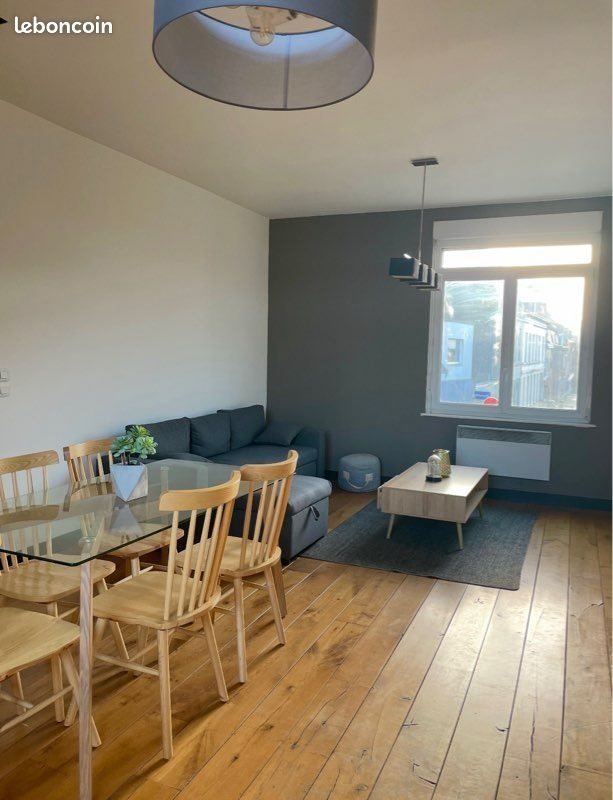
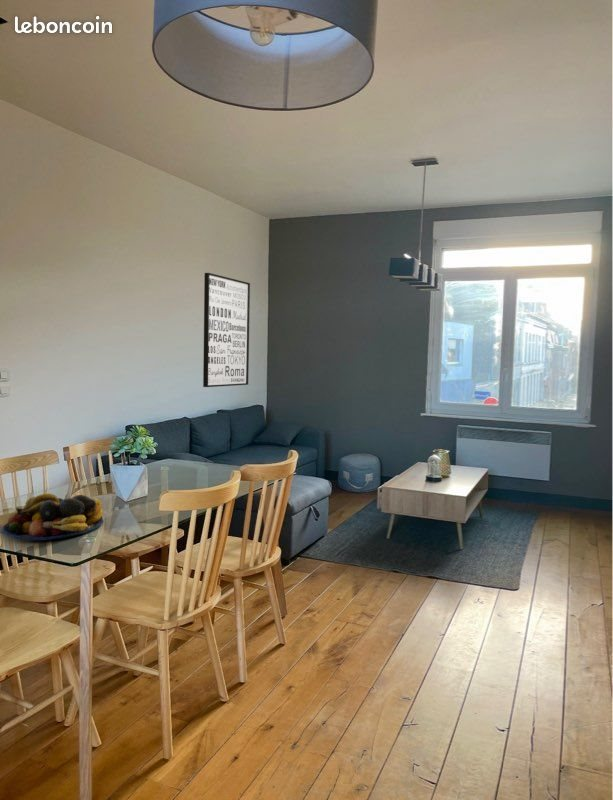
+ fruit bowl [1,492,104,541]
+ wall art [202,272,251,388]
